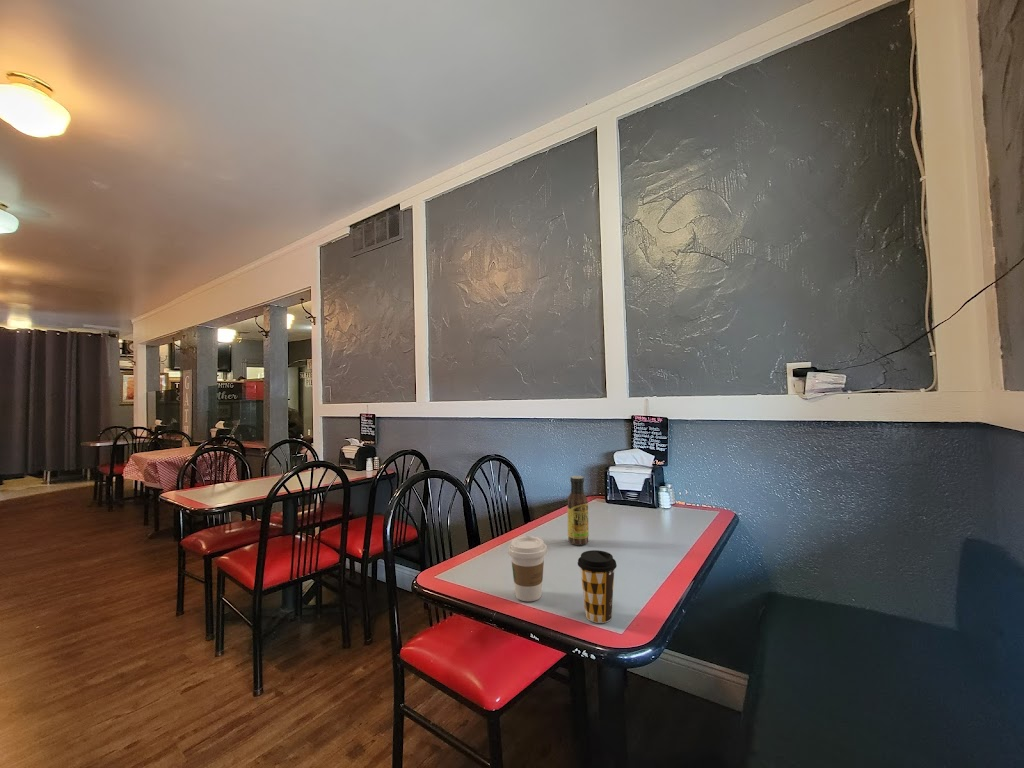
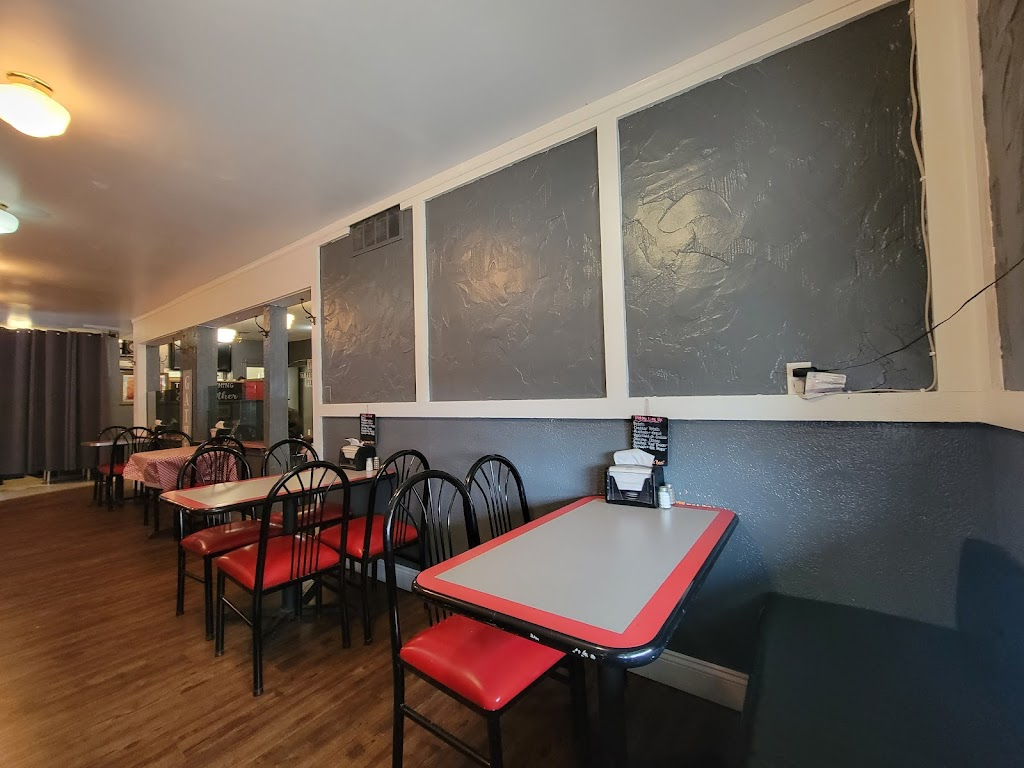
- coffee cup [577,549,618,624]
- coffee cup [507,535,548,602]
- sauce bottle [566,475,590,546]
